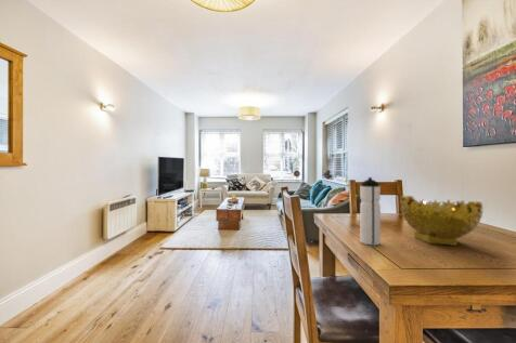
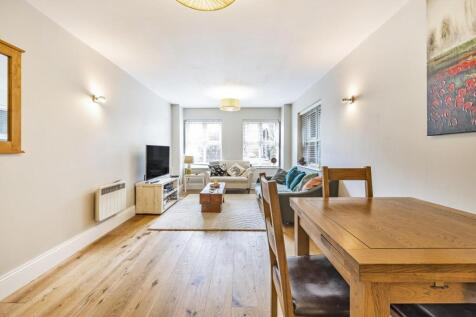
- decorative bowl [399,195,485,247]
- water bottle [359,176,382,246]
